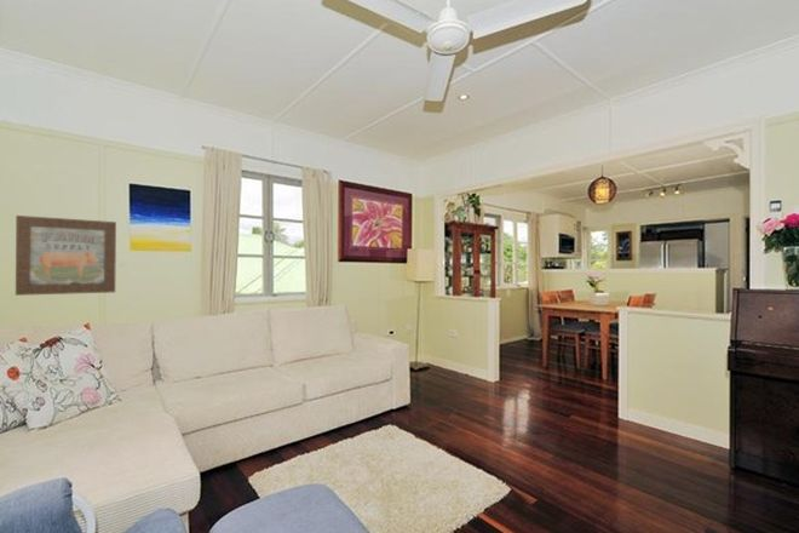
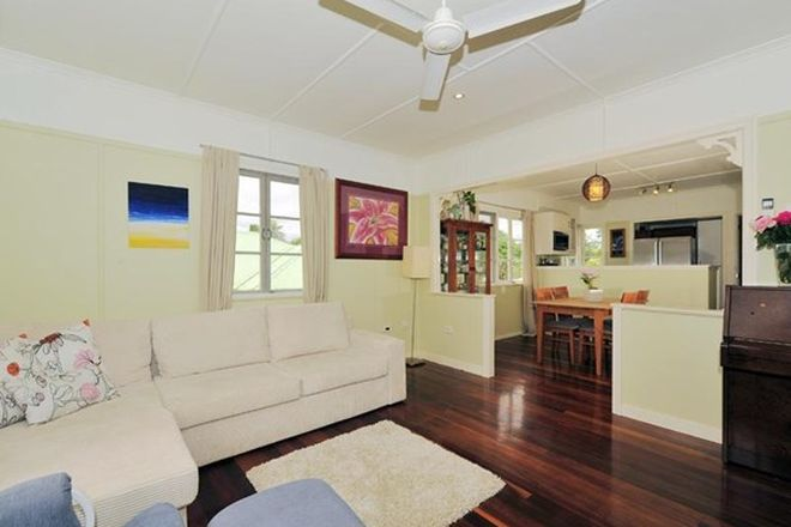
- wall art [15,214,117,297]
